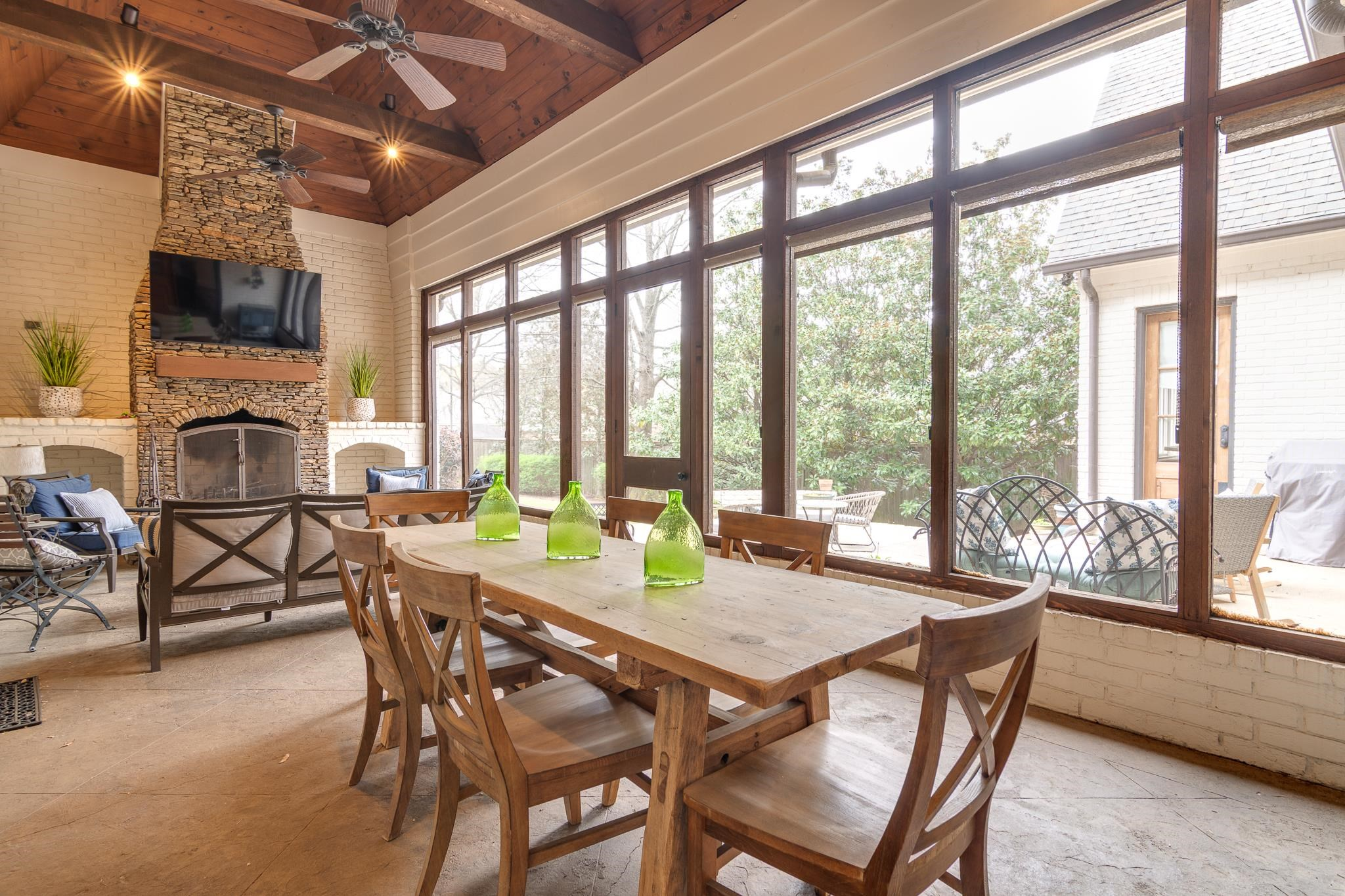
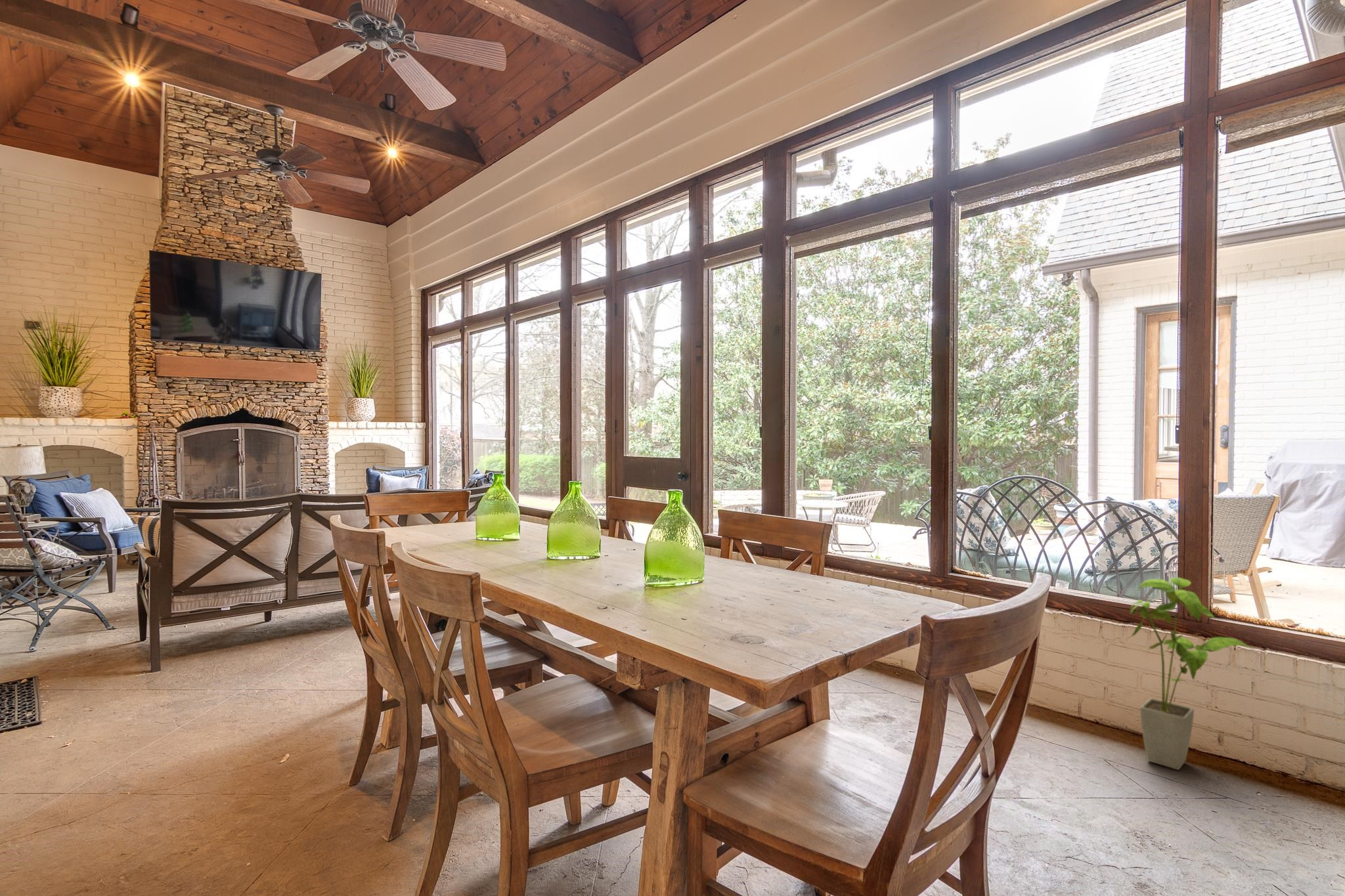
+ house plant [1127,577,1257,771]
